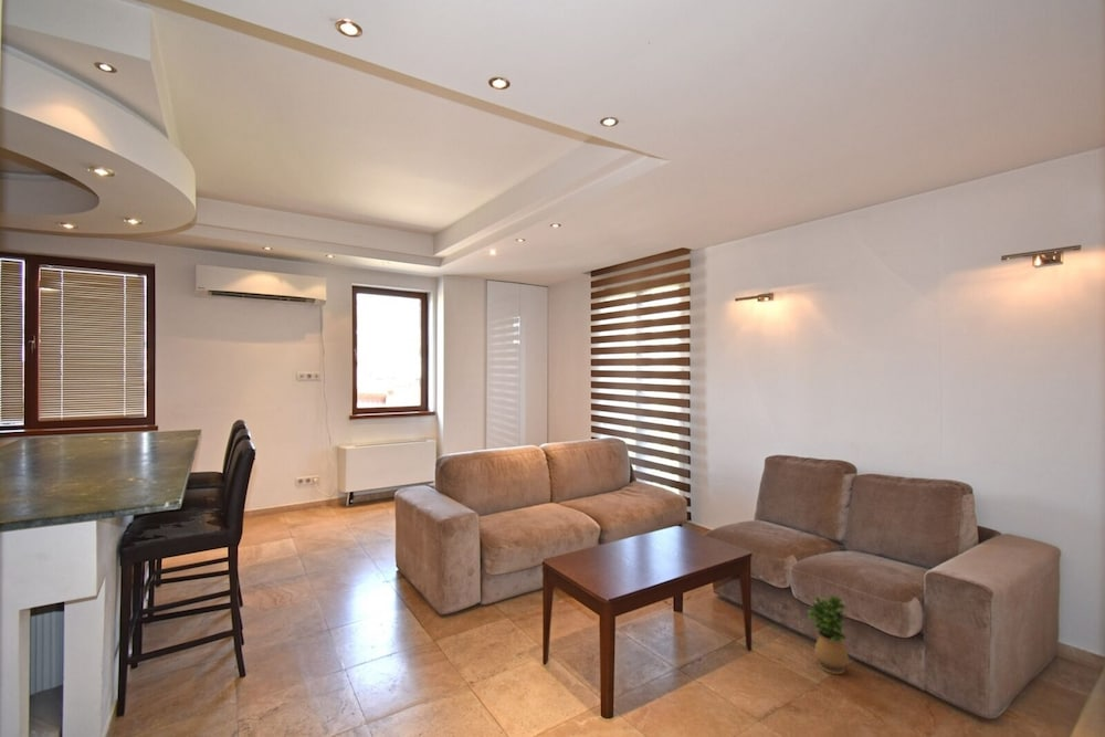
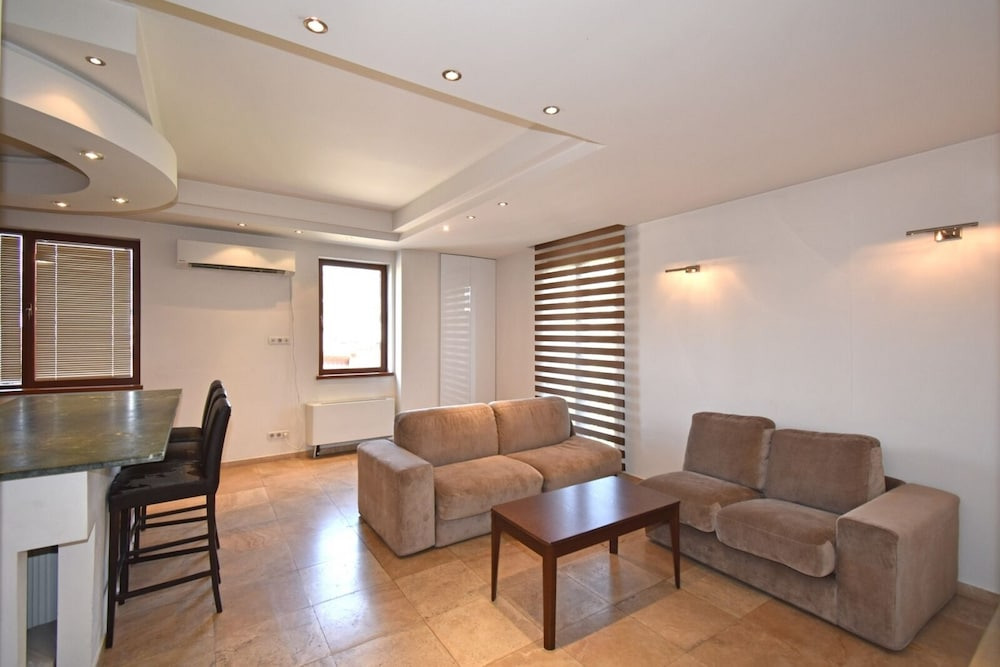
- potted plant [807,593,850,675]
